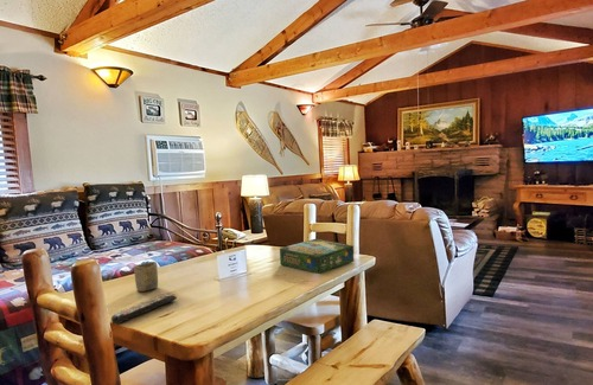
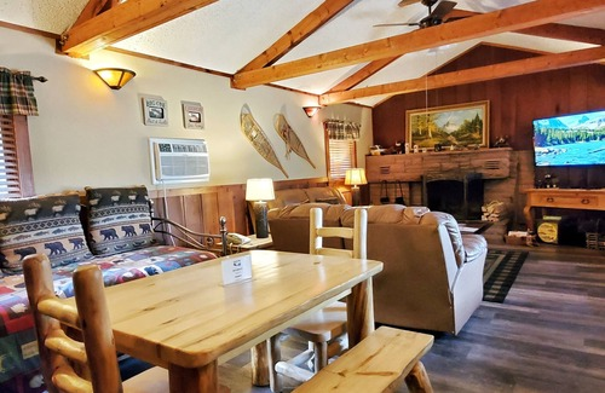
- remote control [110,293,178,326]
- cup [133,261,159,293]
- board game [279,238,355,275]
